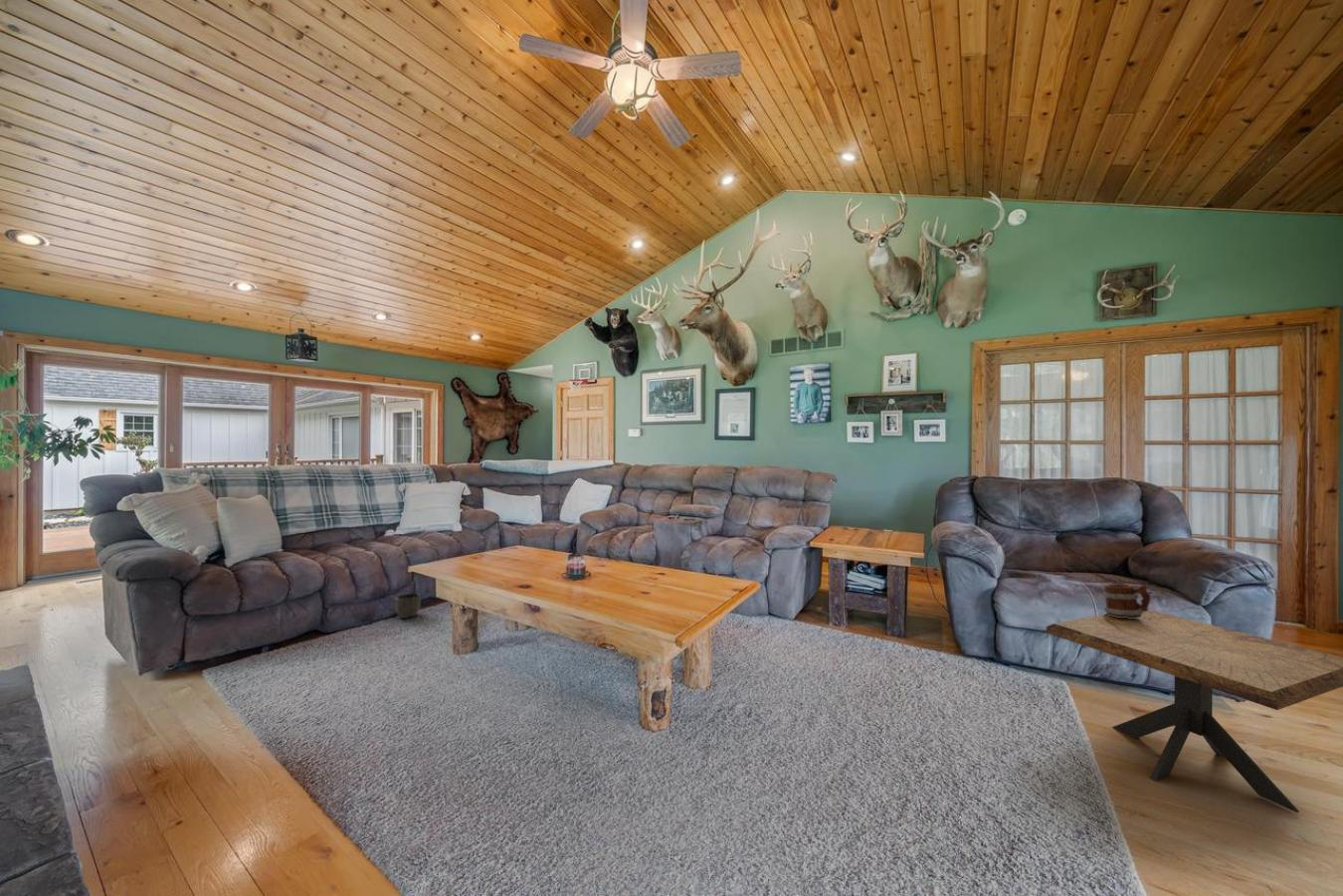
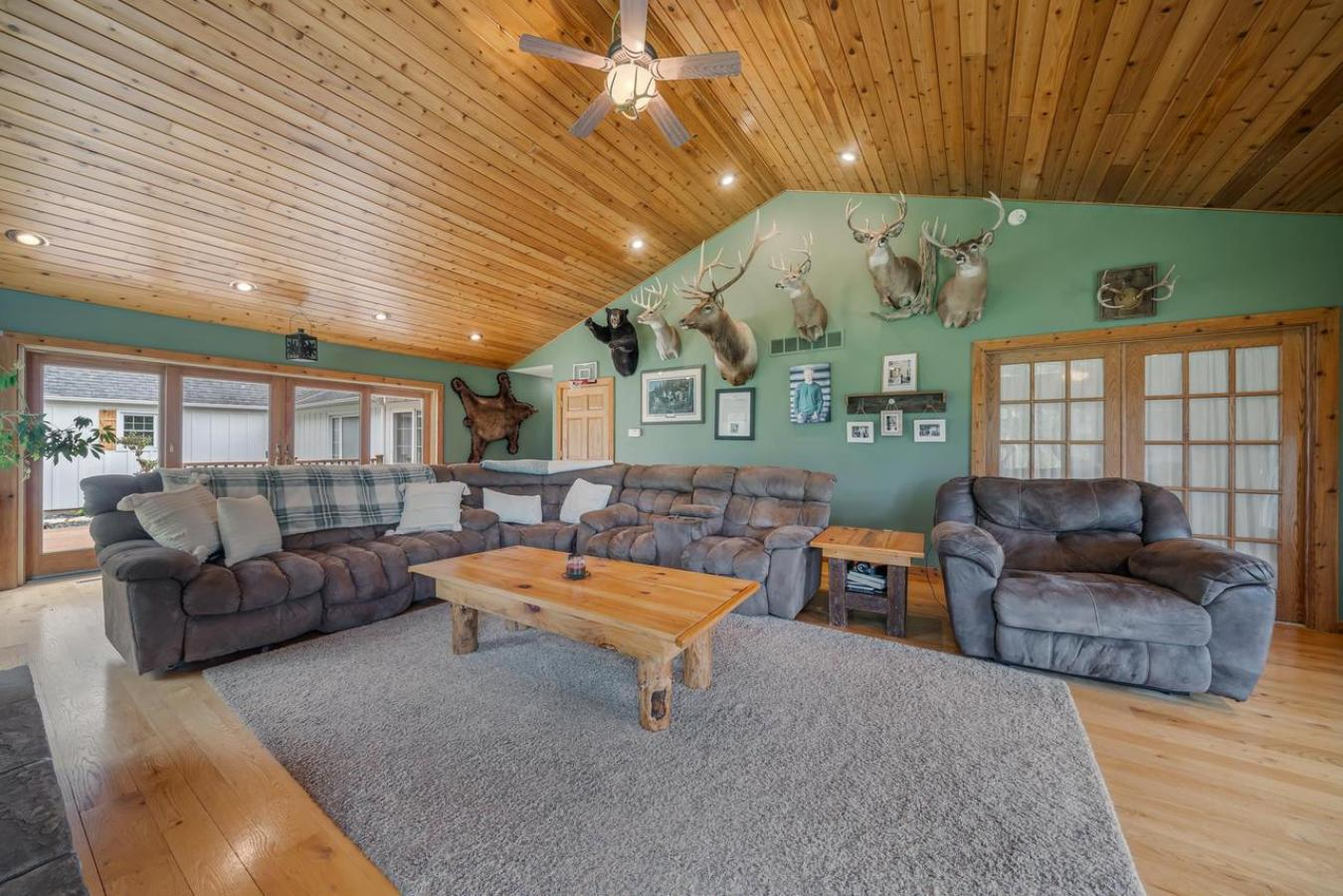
- side table [1046,609,1343,813]
- planter [395,592,422,620]
- mug [1102,584,1151,619]
